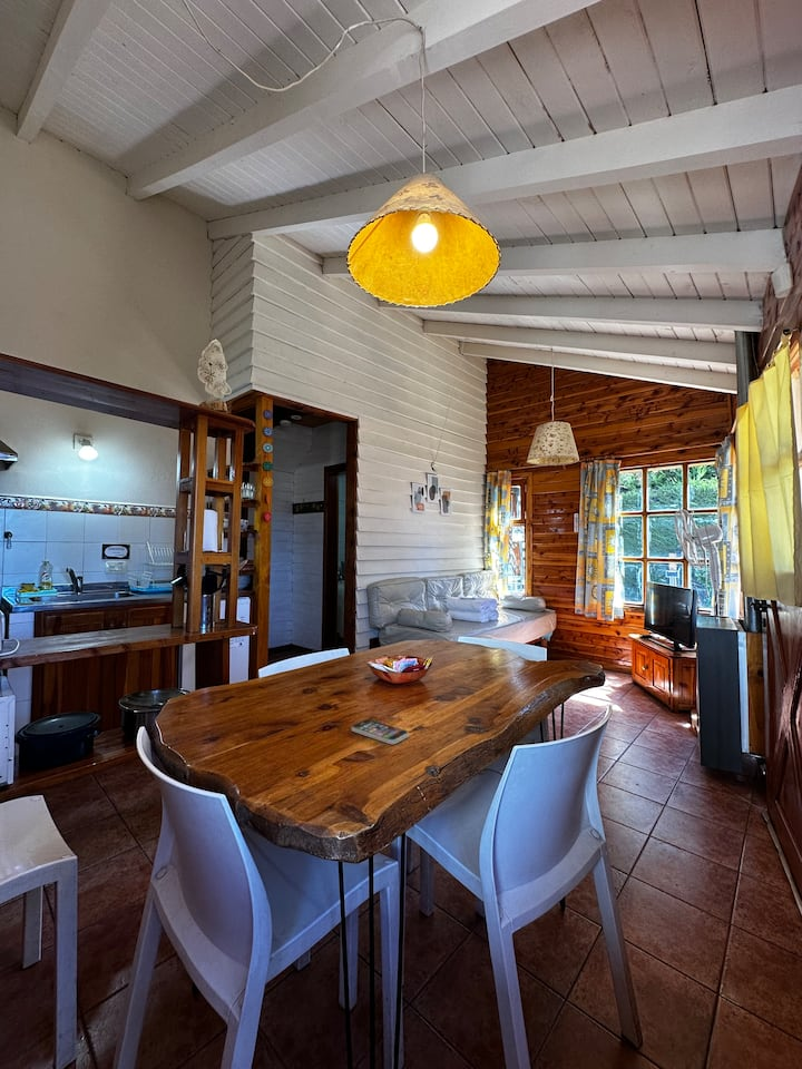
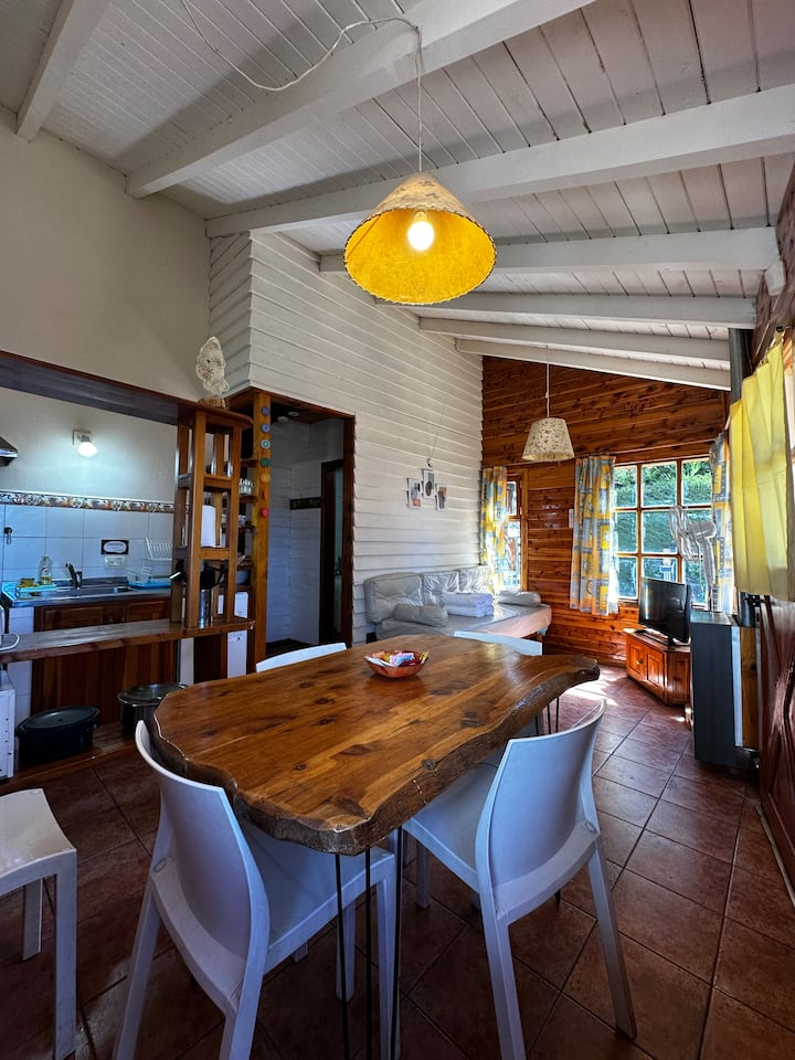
- smartphone [351,718,410,745]
